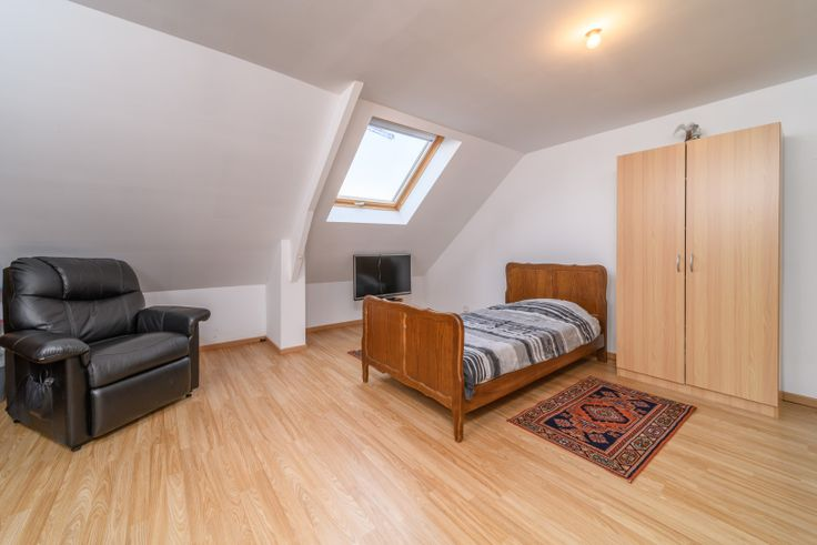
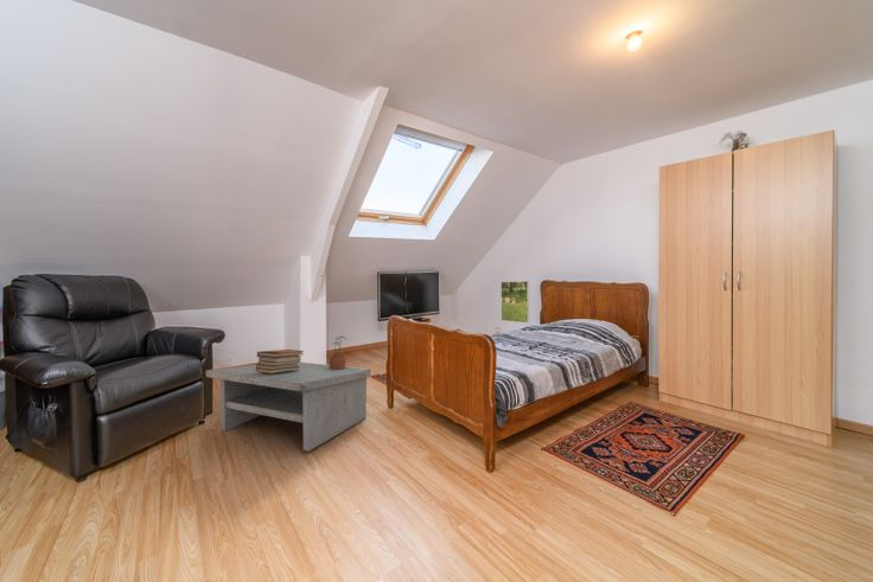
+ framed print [499,280,530,324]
+ coffee table [205,360,371,452]
+ potted plant [329,335,350,369]
+ book stack [255,348,305,373]
